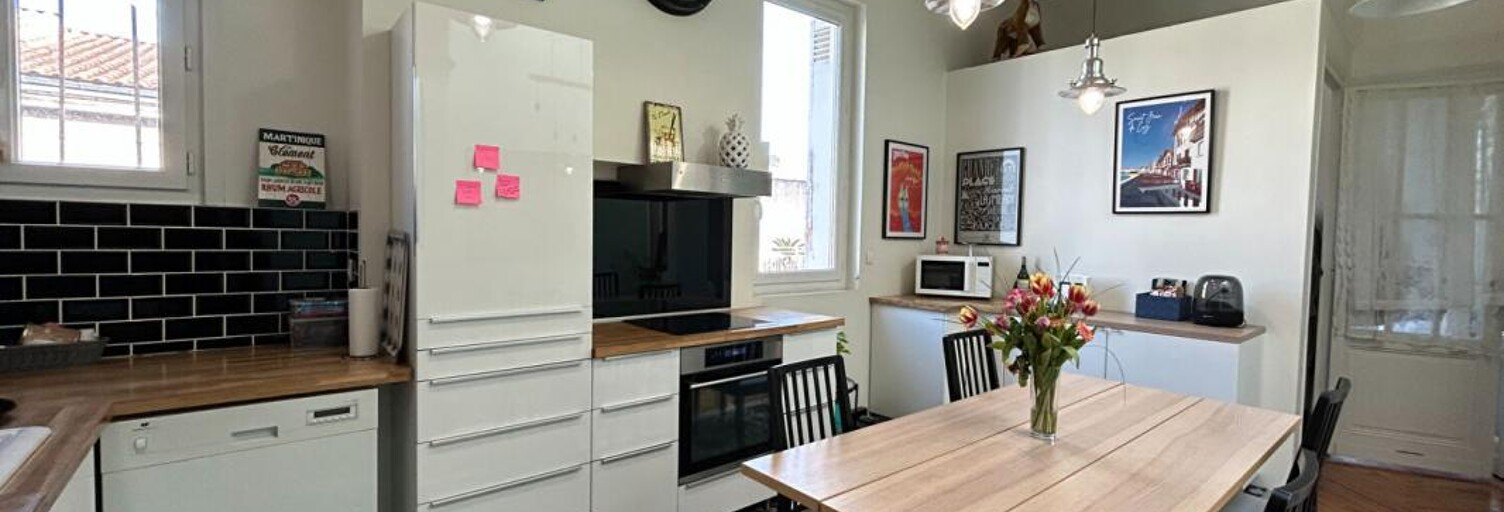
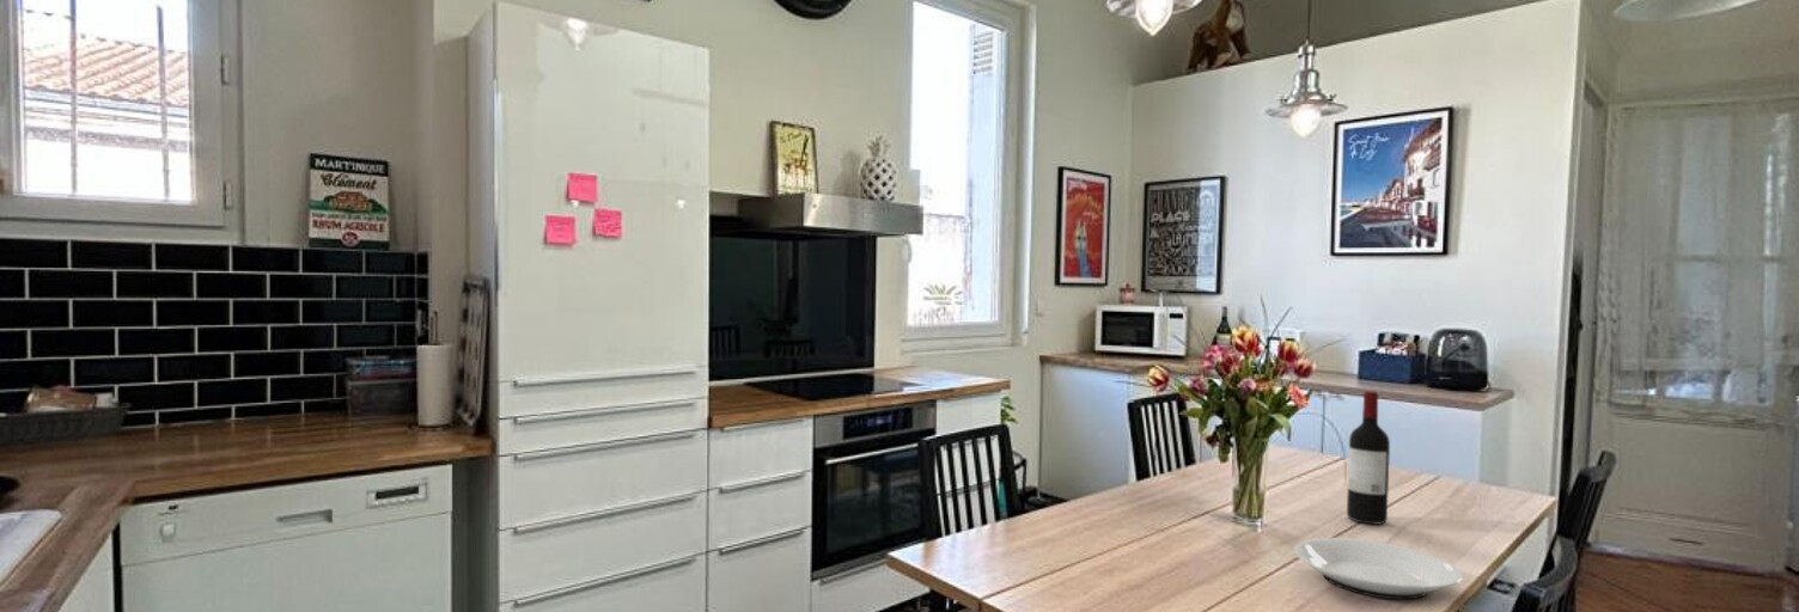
+ plate [1293,537,1464,600]
+ wine bottle [1346,390,1391,526]
